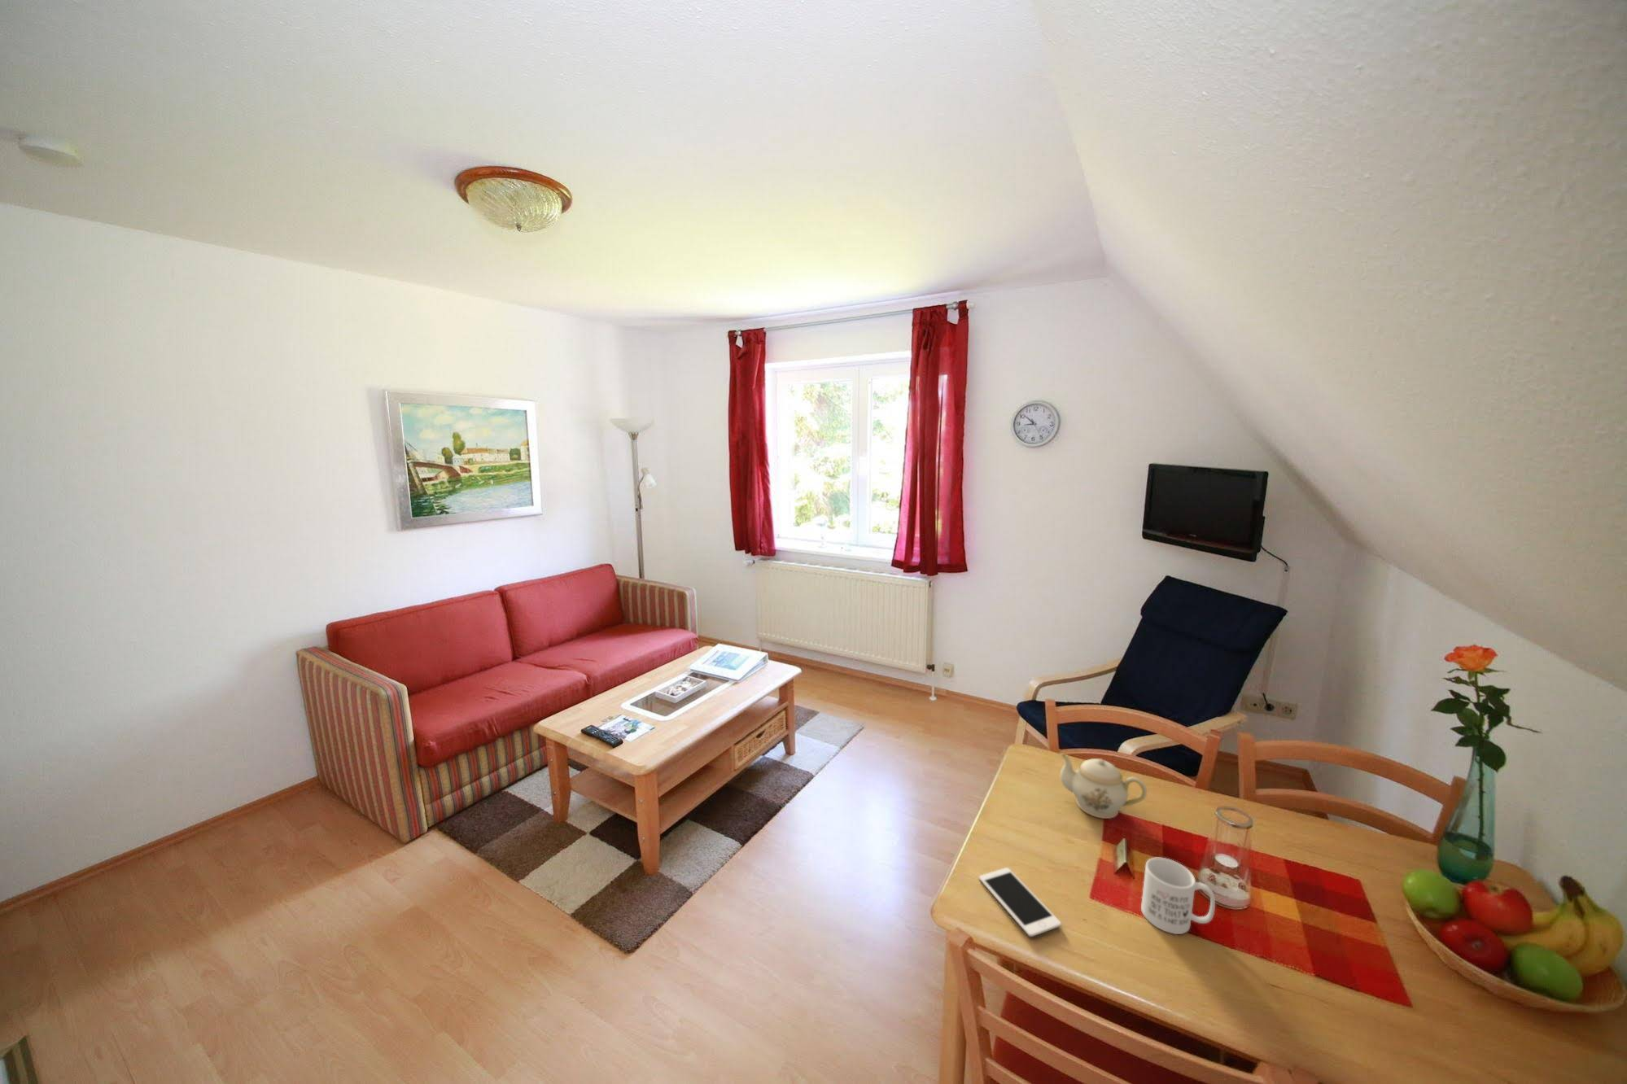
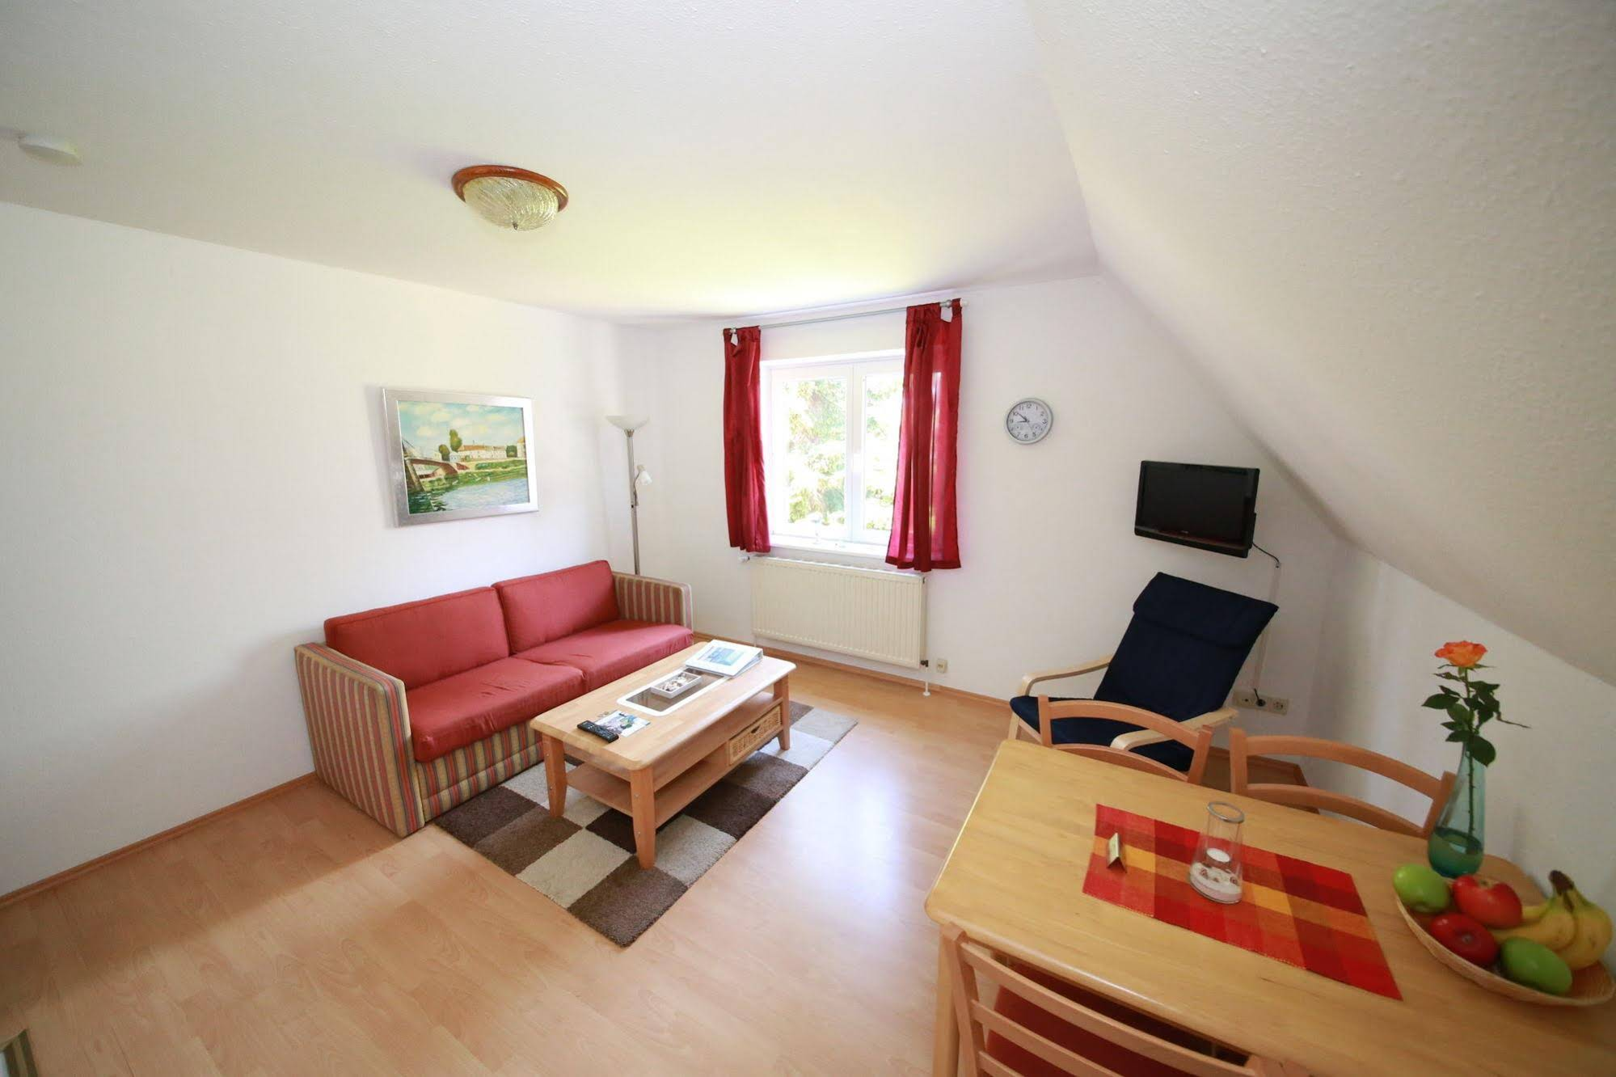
- teapot [1060,754,1148,819]
- cell phone [979,866,1062,938]
- mug [1141,857,1216,935]
